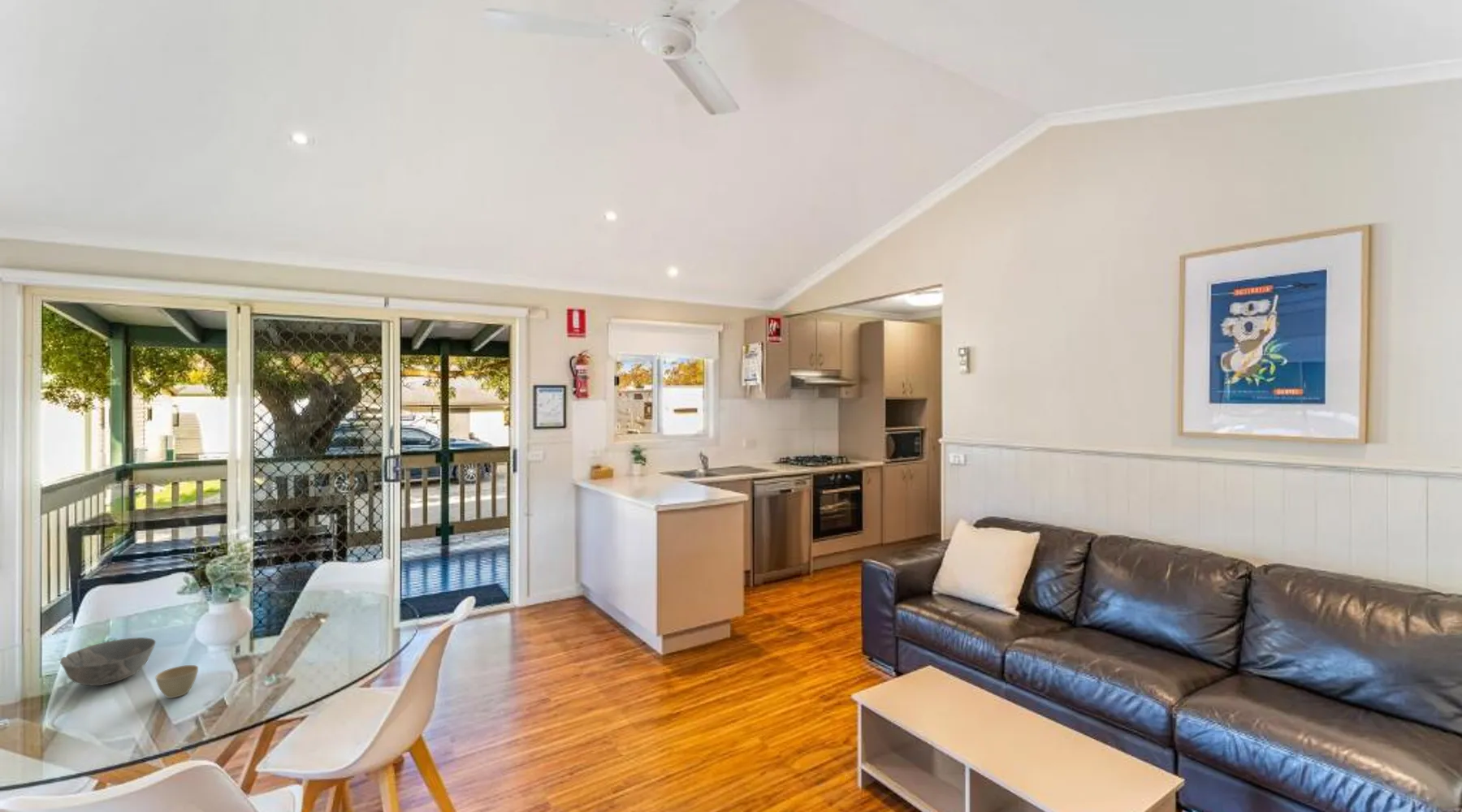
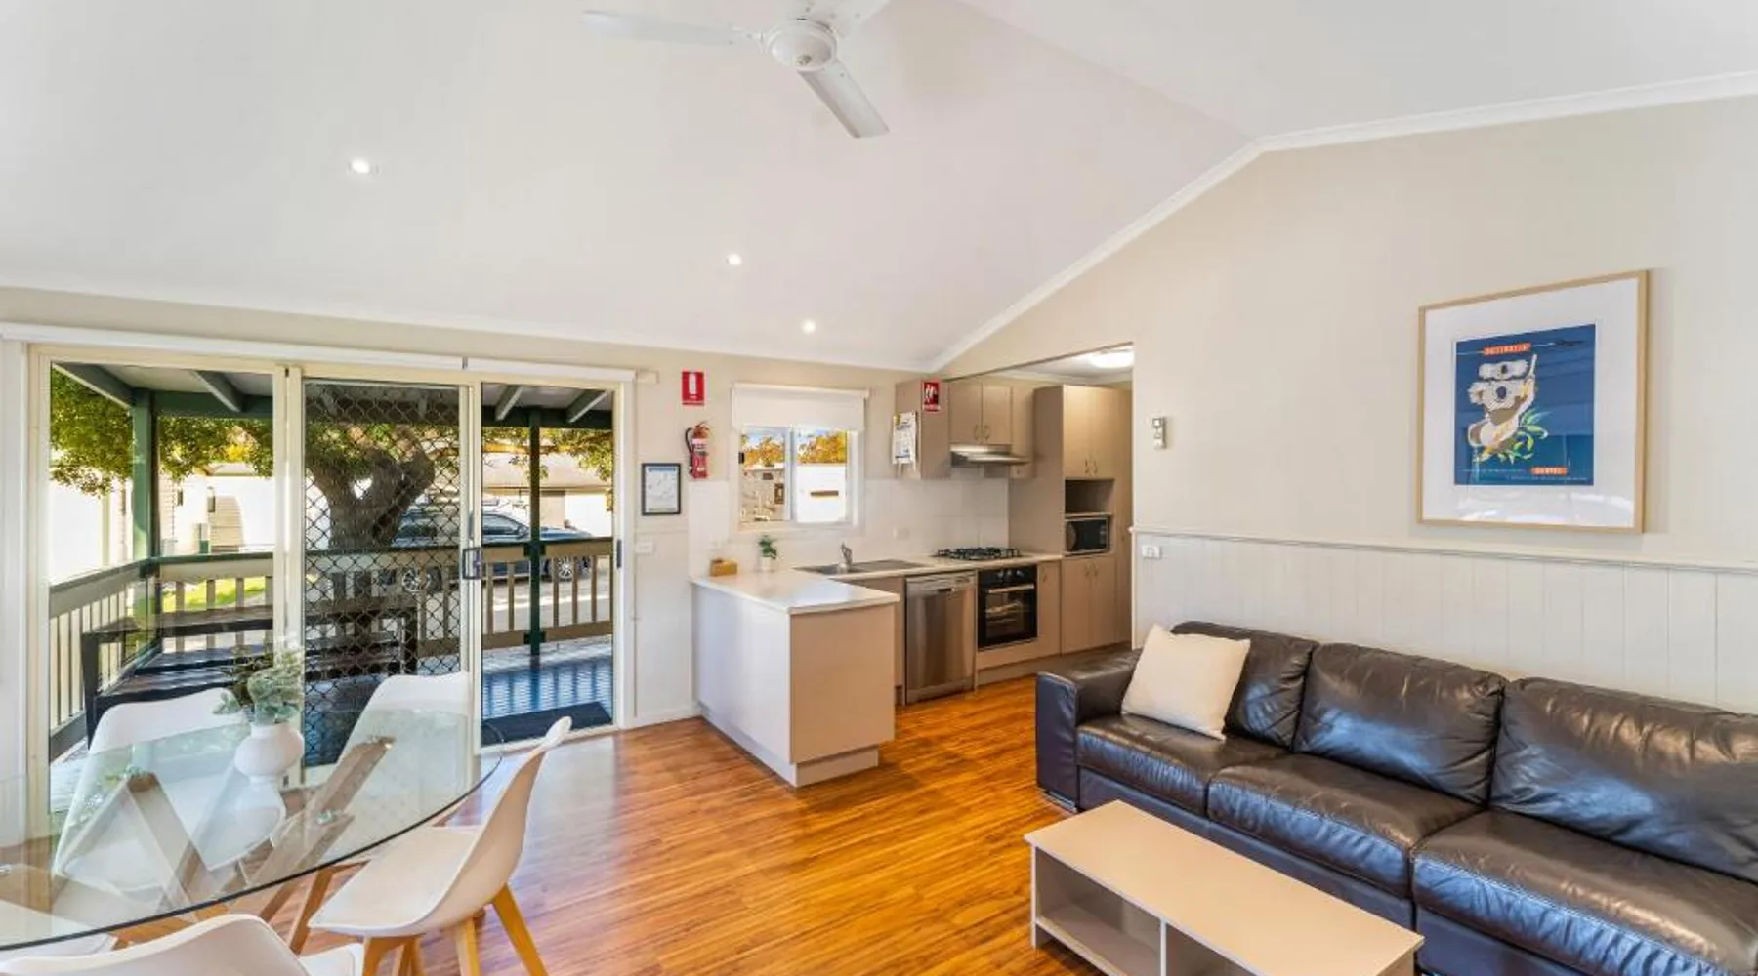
- flower pot [154,664,199,699]
- bowl [59,637,157,687]
